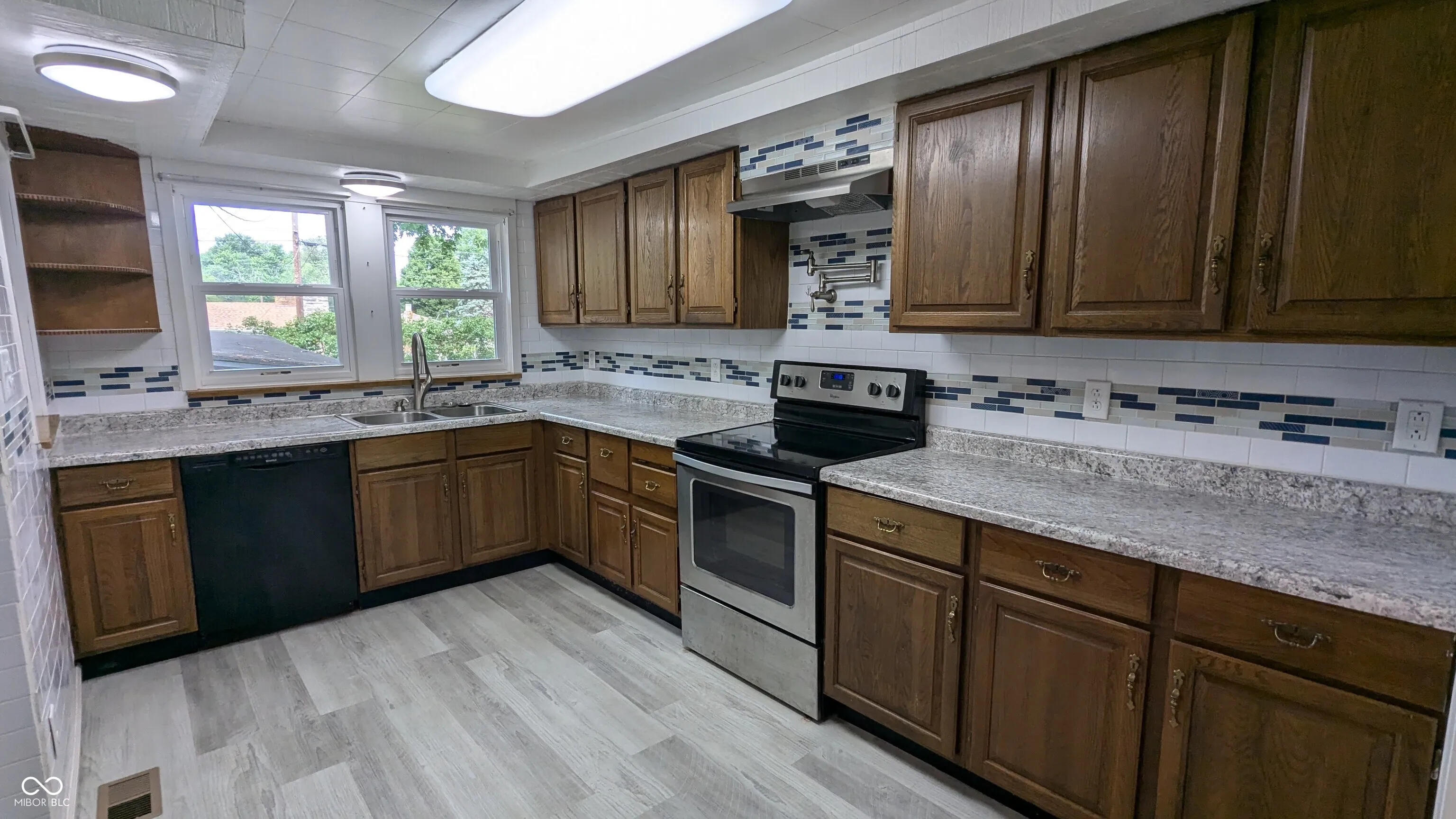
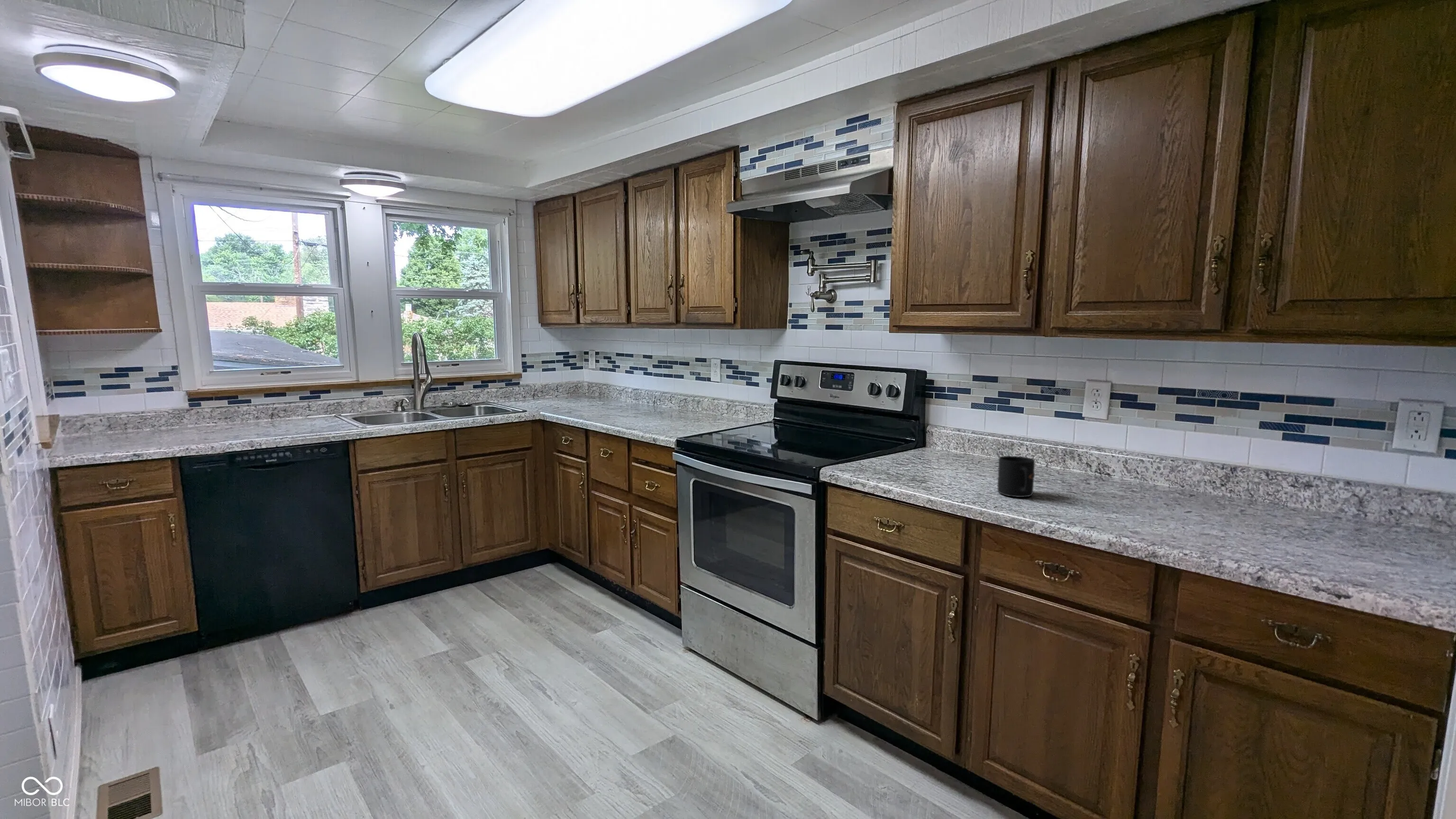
+ mug [997,455,1035,498]
